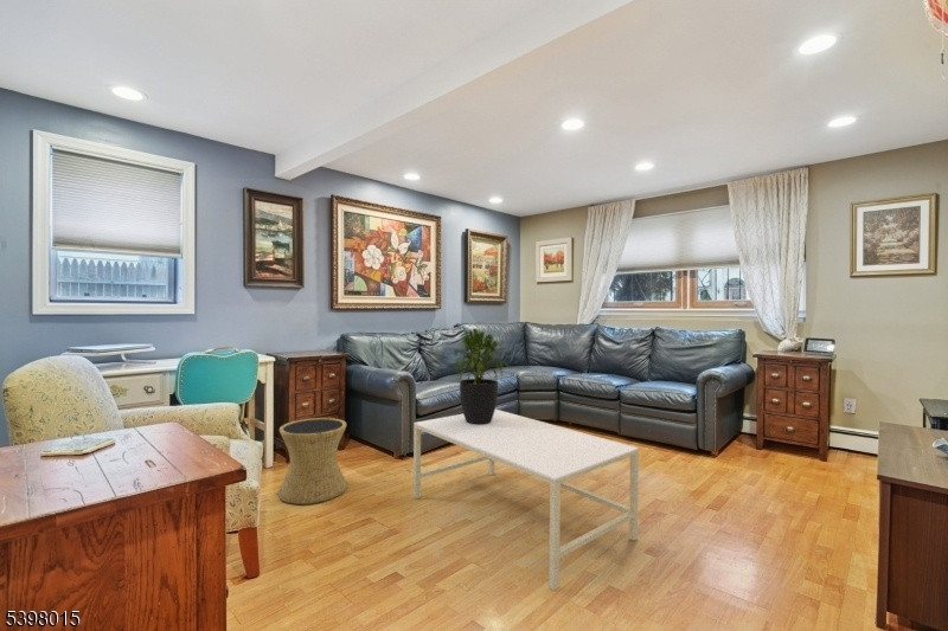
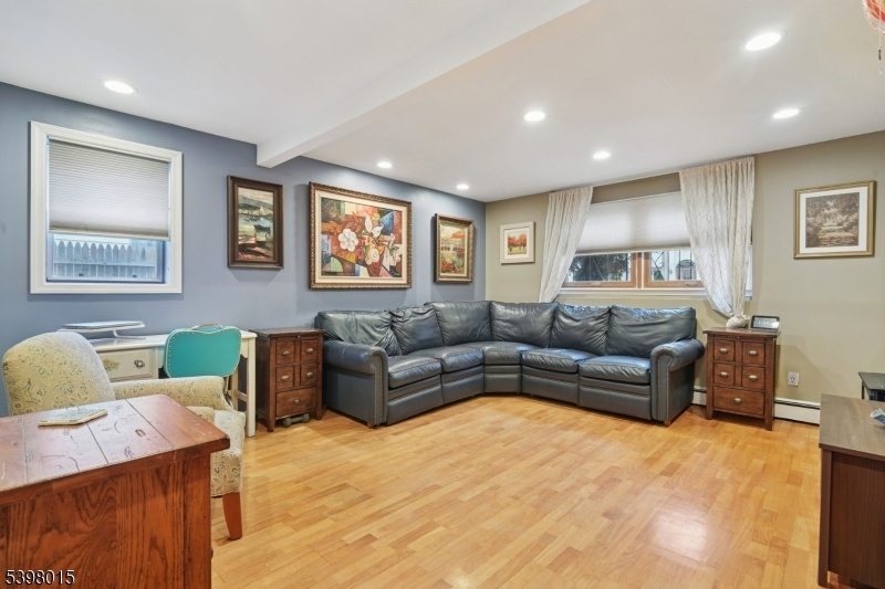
- coffee table [412,408,640,591]
- side table [277,417,348,506]
- potted plant [450,327,512,425]
